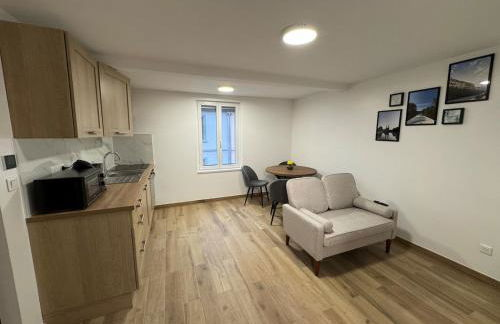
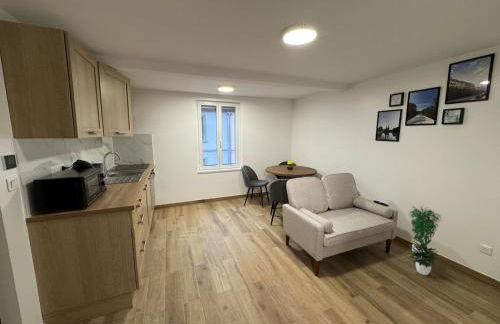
+ potted plant [405,204,443,276]
